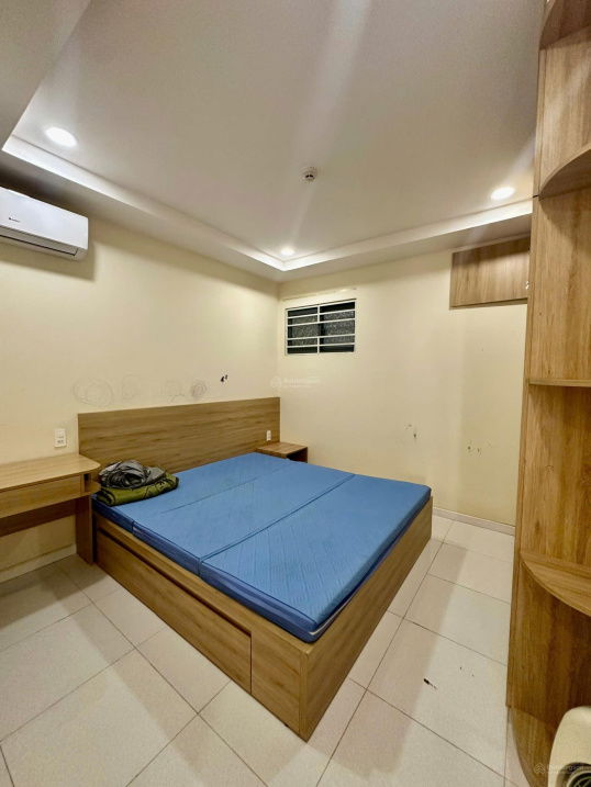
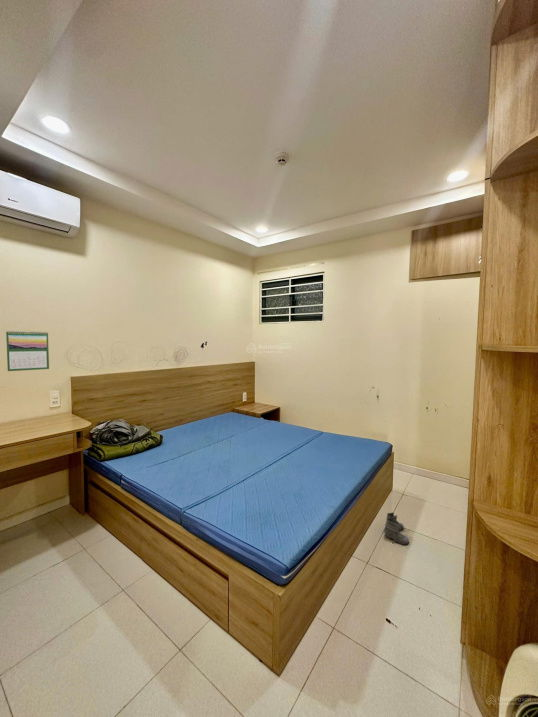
+ boots [384,511,410,546]
+ calendar [5,330,50,372]
